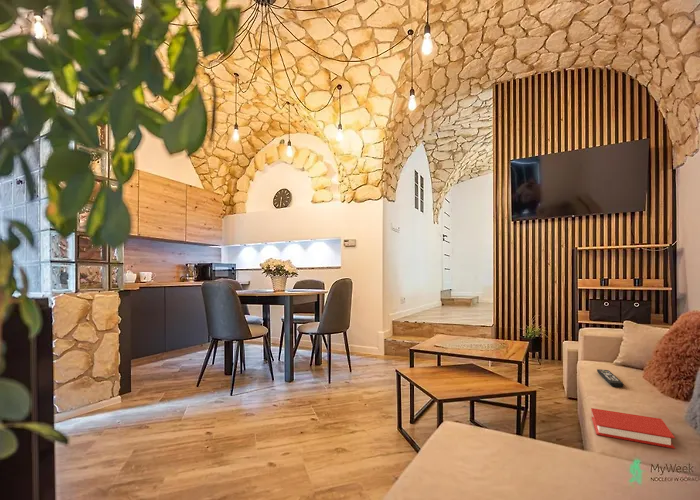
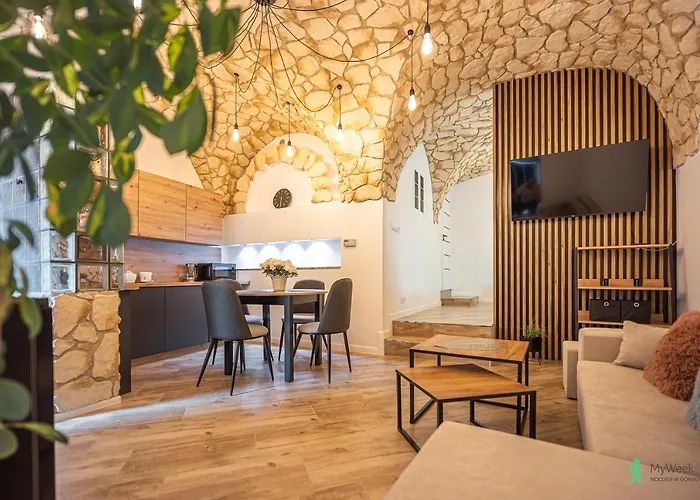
- remote control [596,368,624,388]
- book [590,407,676,450]
